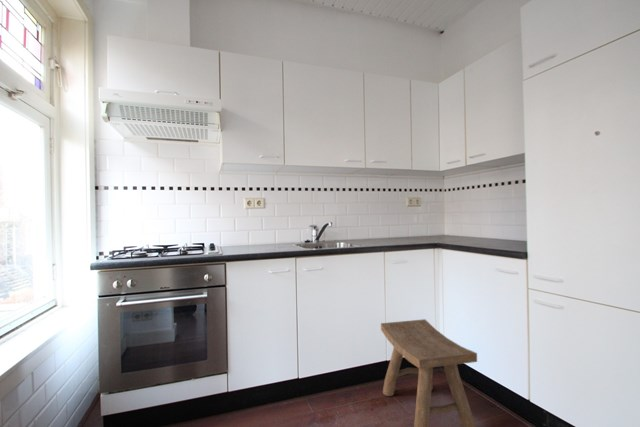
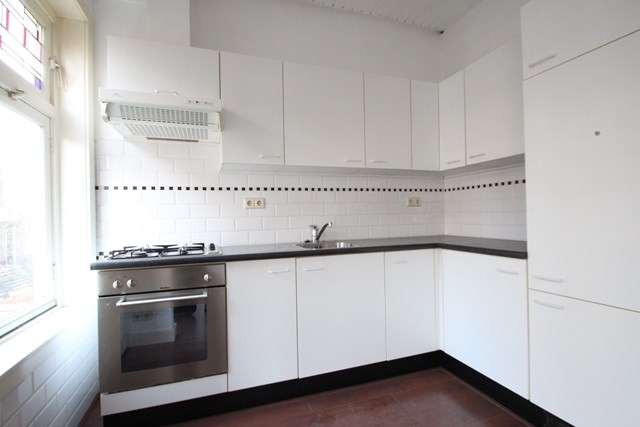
- stool [380,318,478,427]
